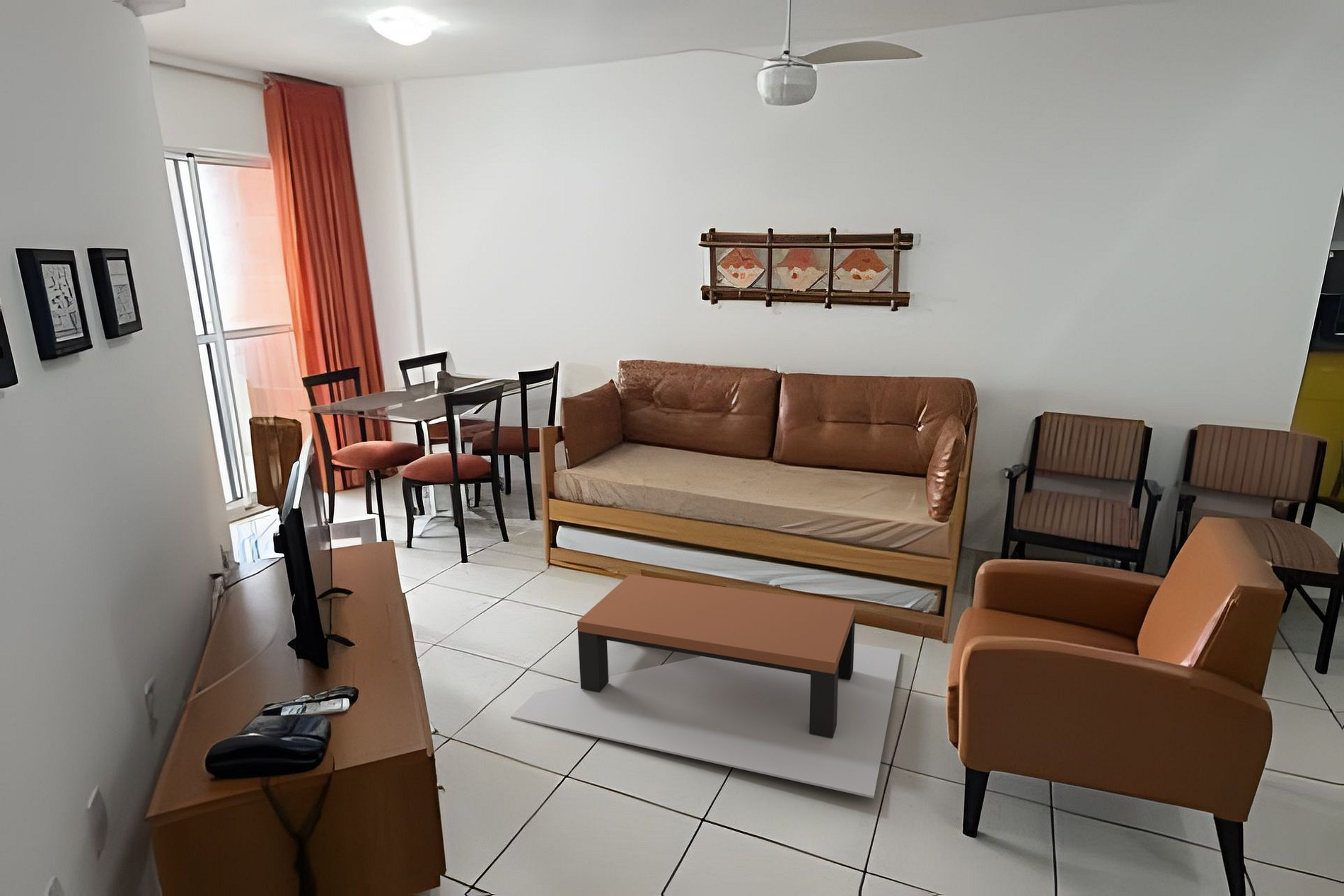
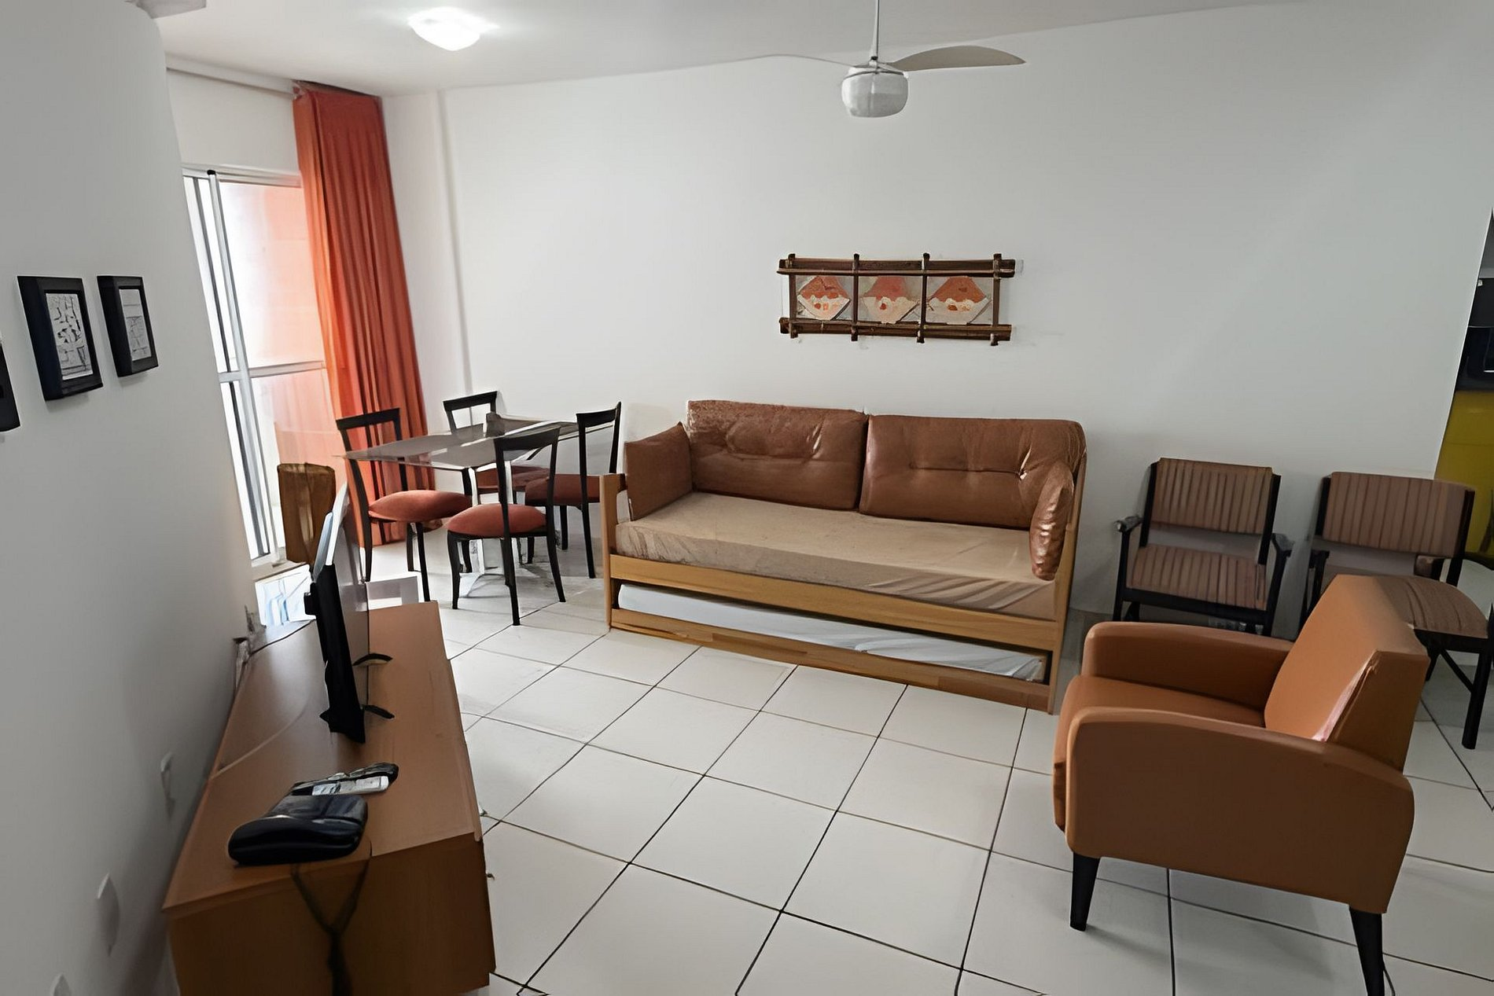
- coffee table [510,574,902,799]
